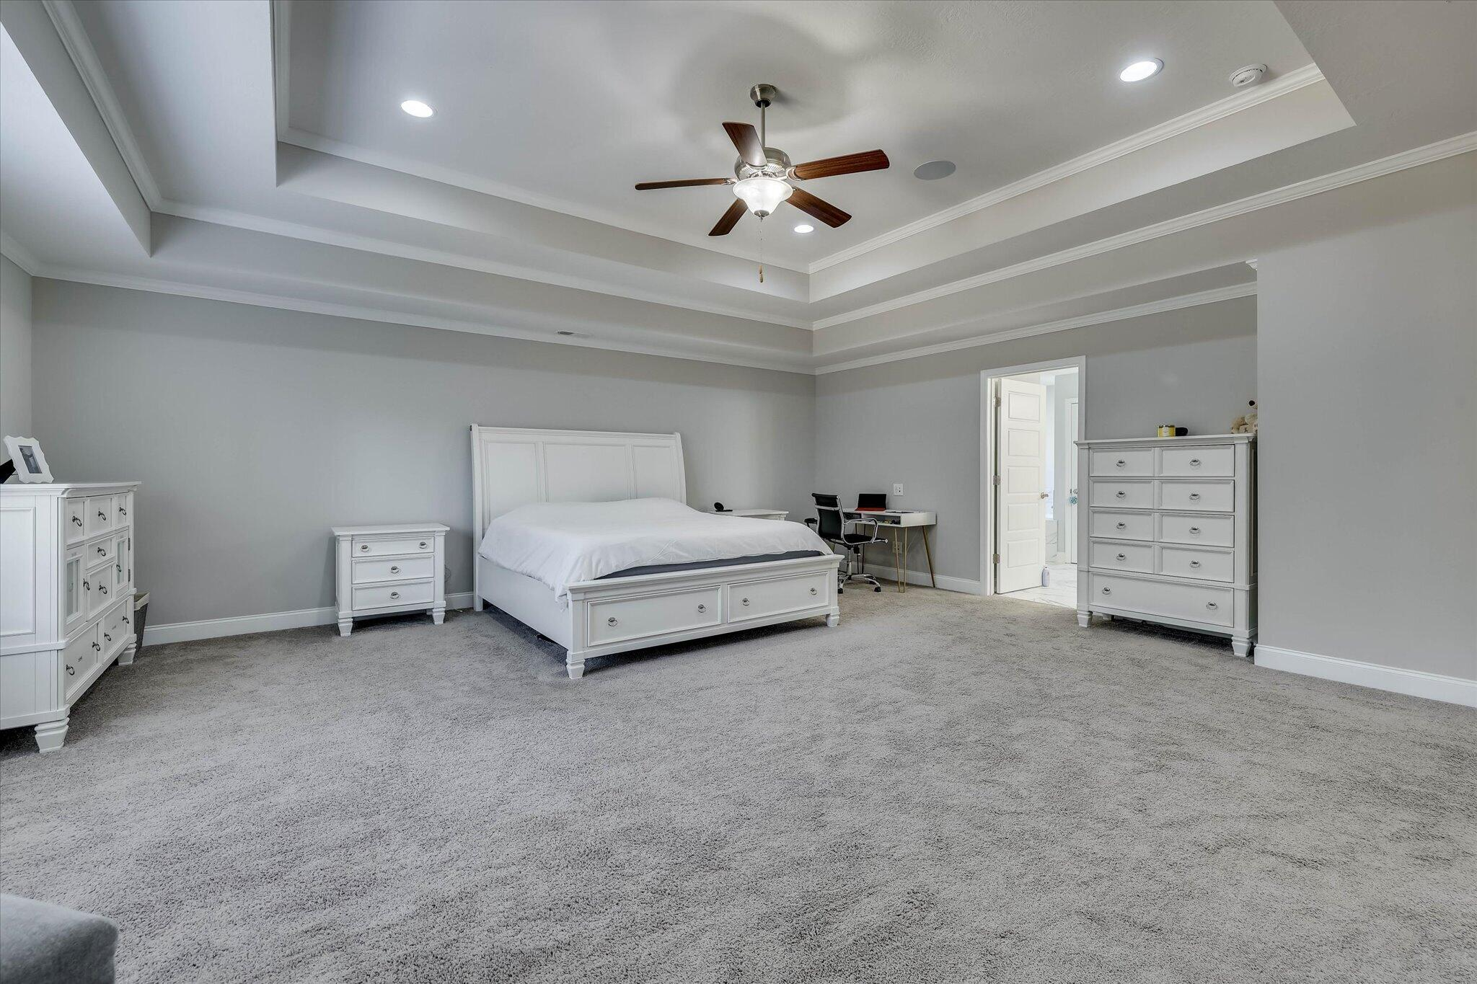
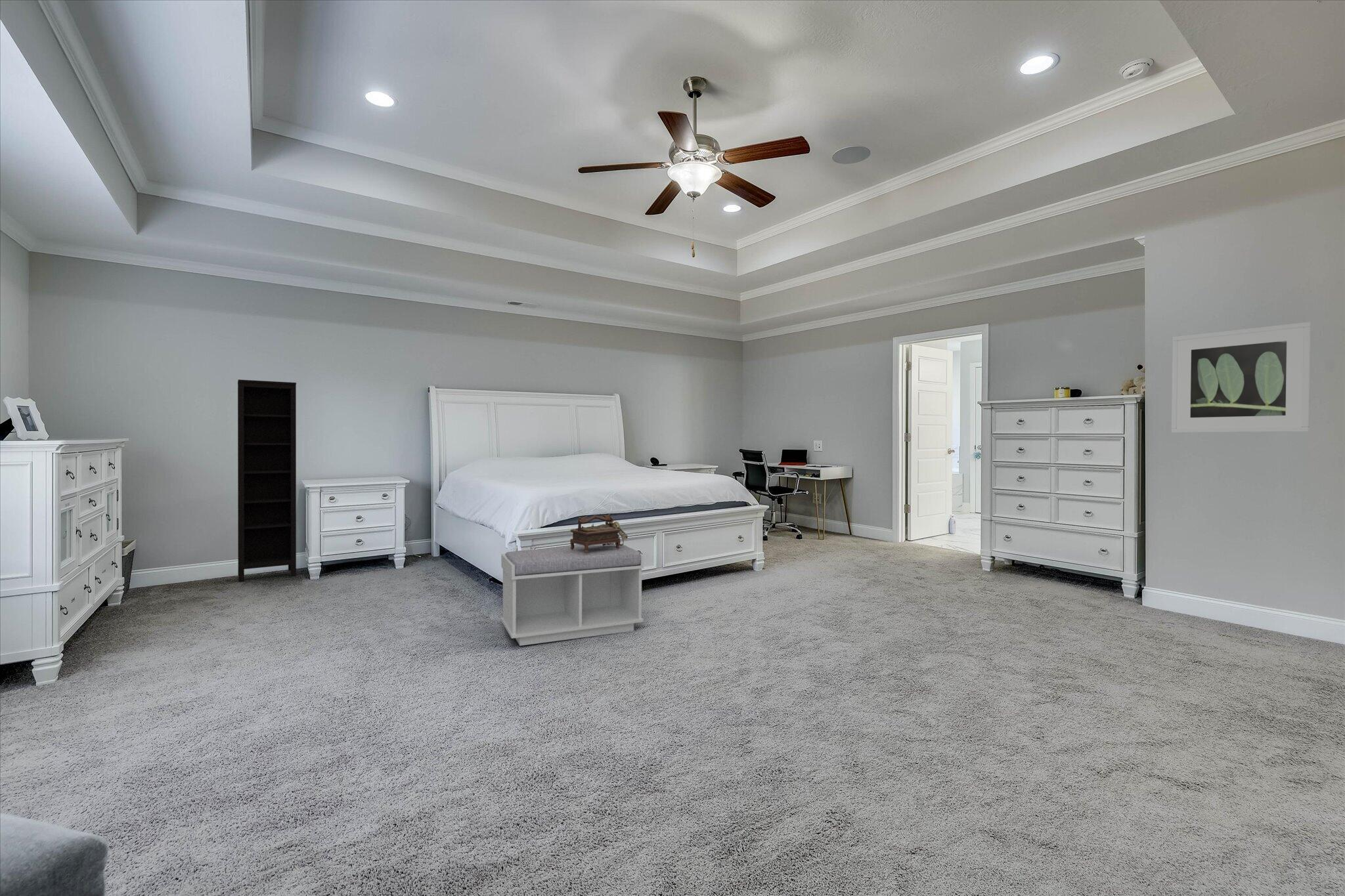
+ decorative box [569,513,628,553]
+ bench [500,544,644,647]
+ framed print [1171,321,1312,433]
+ bookcase [237,379,297,582]
